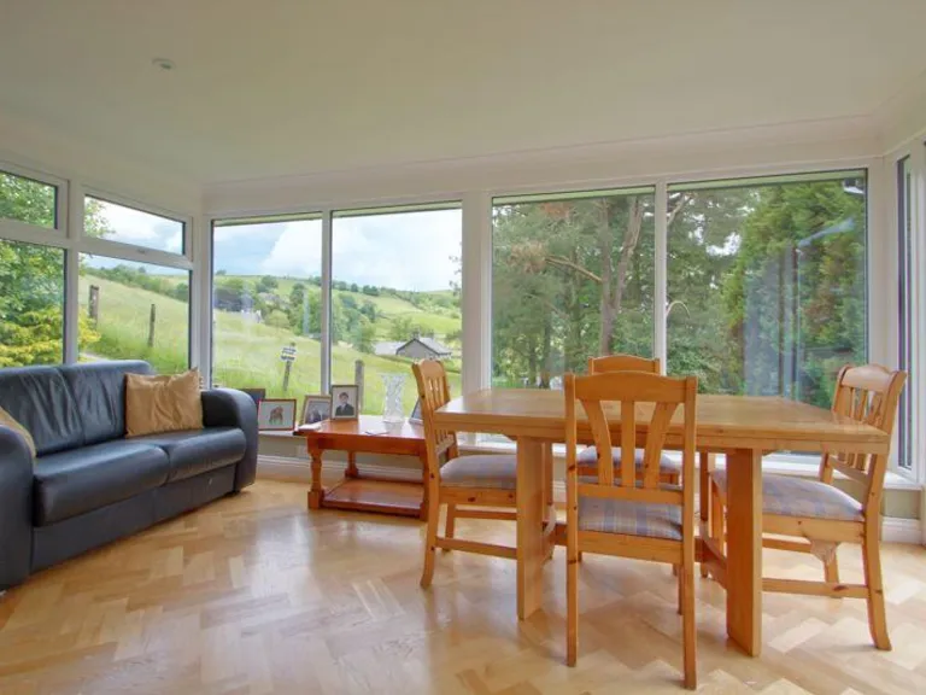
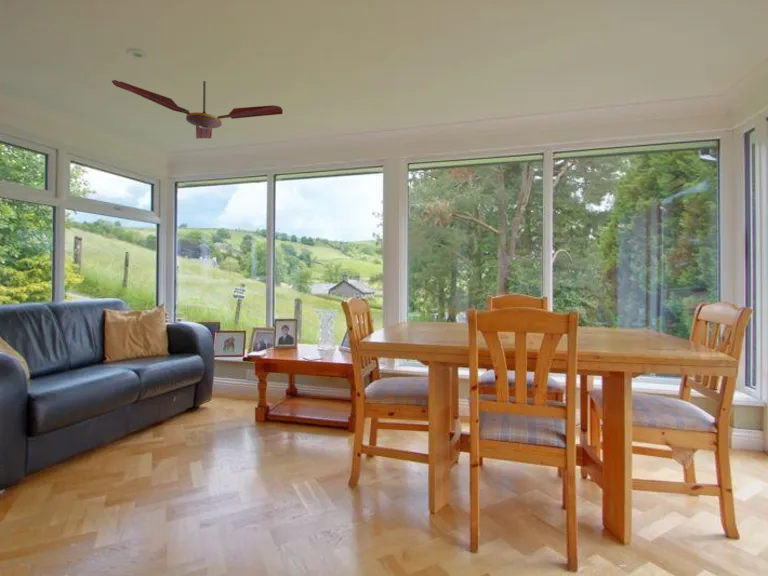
+ ceiling fan [111,79,284,140]
